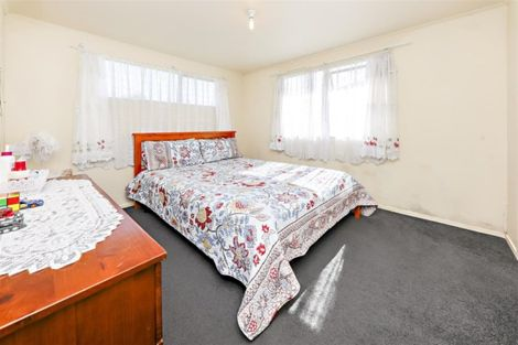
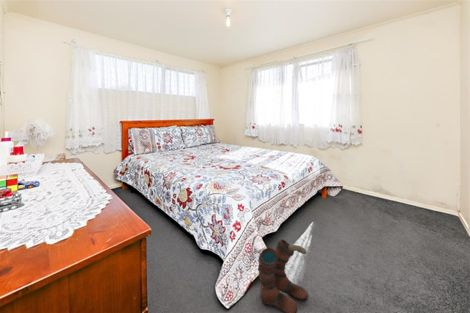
+ boots [257,238,309,313]
